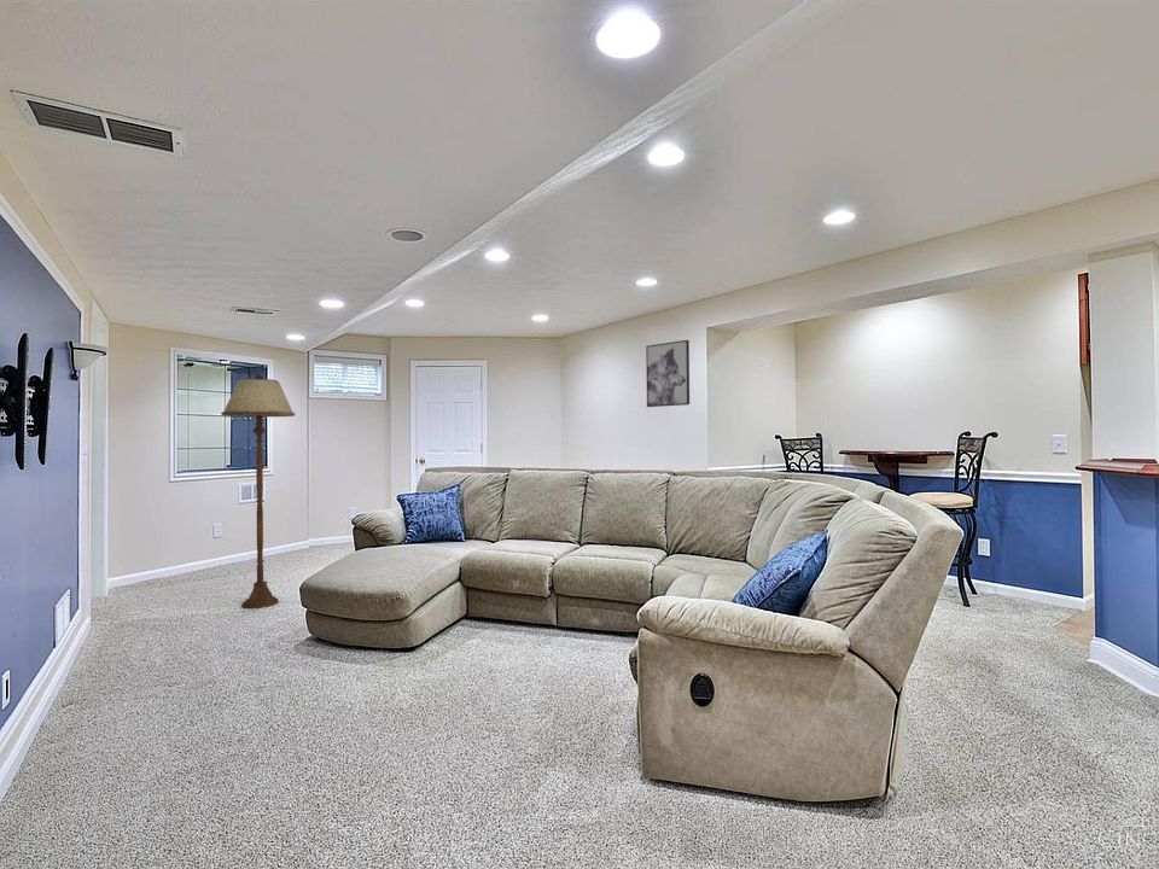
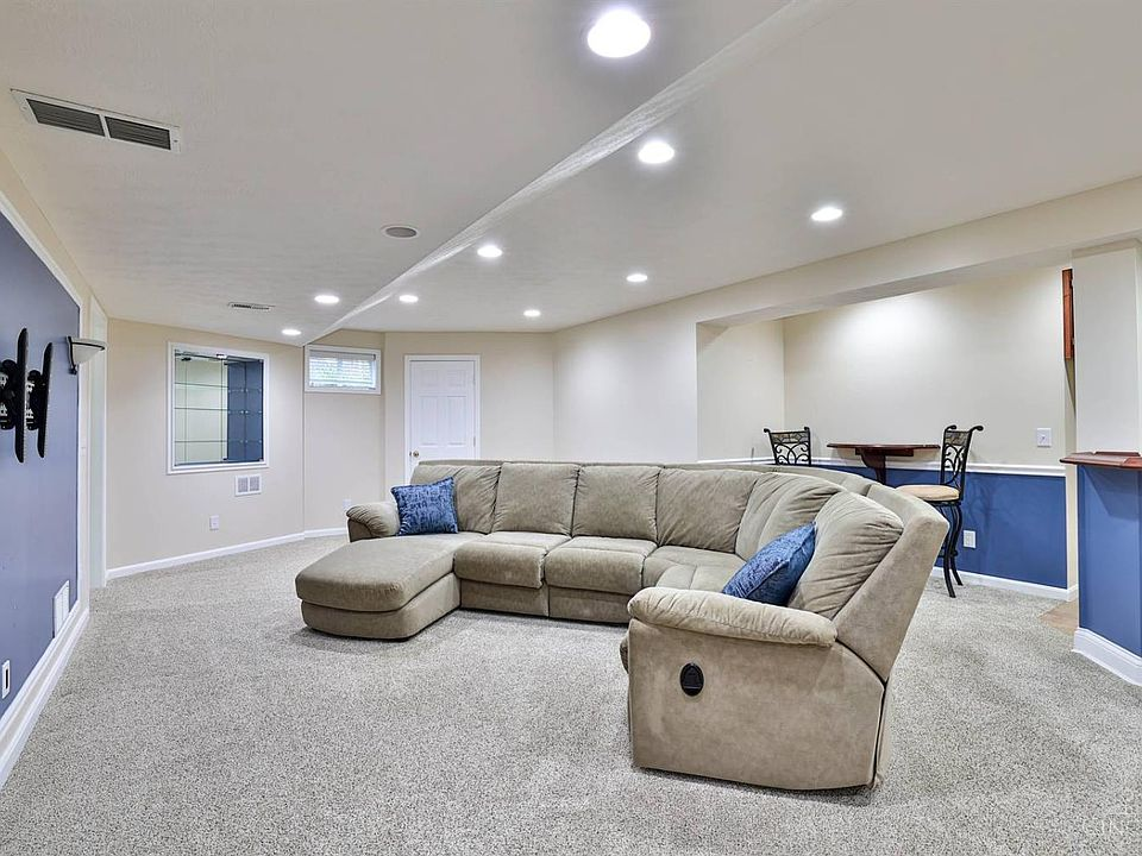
- floor lamp [221,373,296,610]
- wall art [645,339,691,408]
